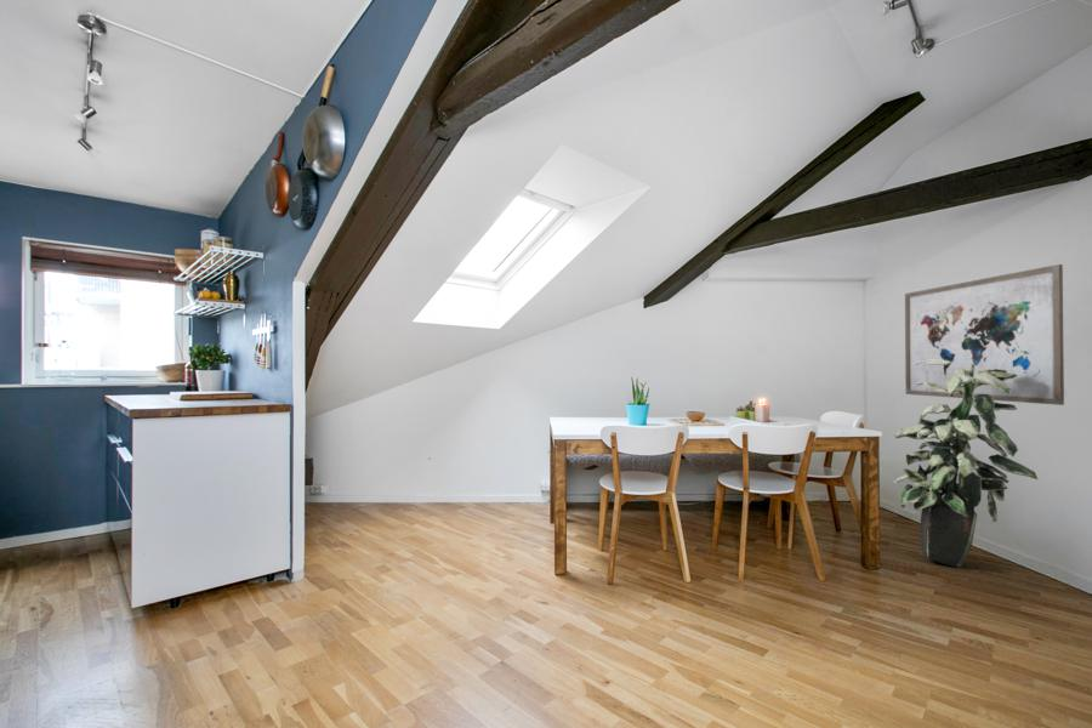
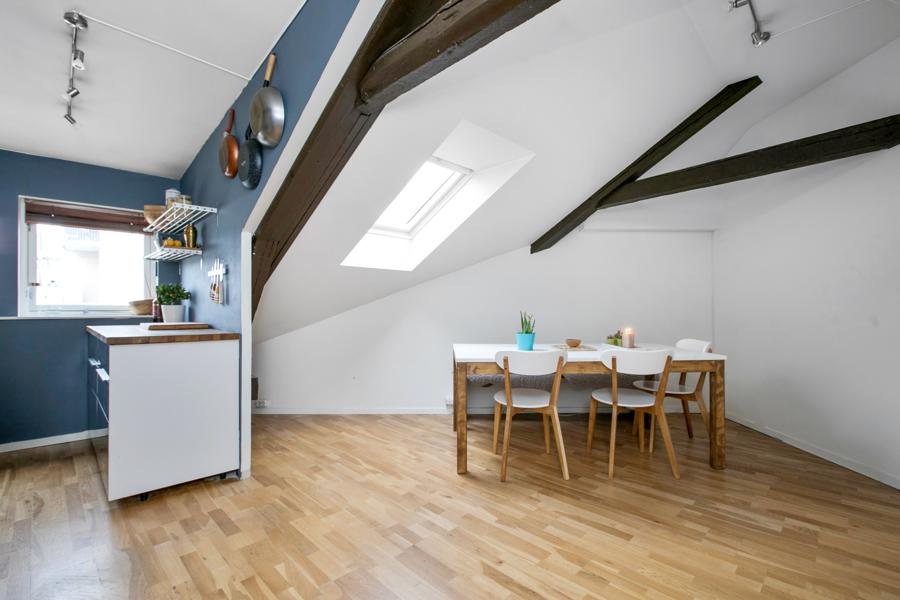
- wall art [904,263,1065,406]
- indoor plant [892,359,1039,569]
